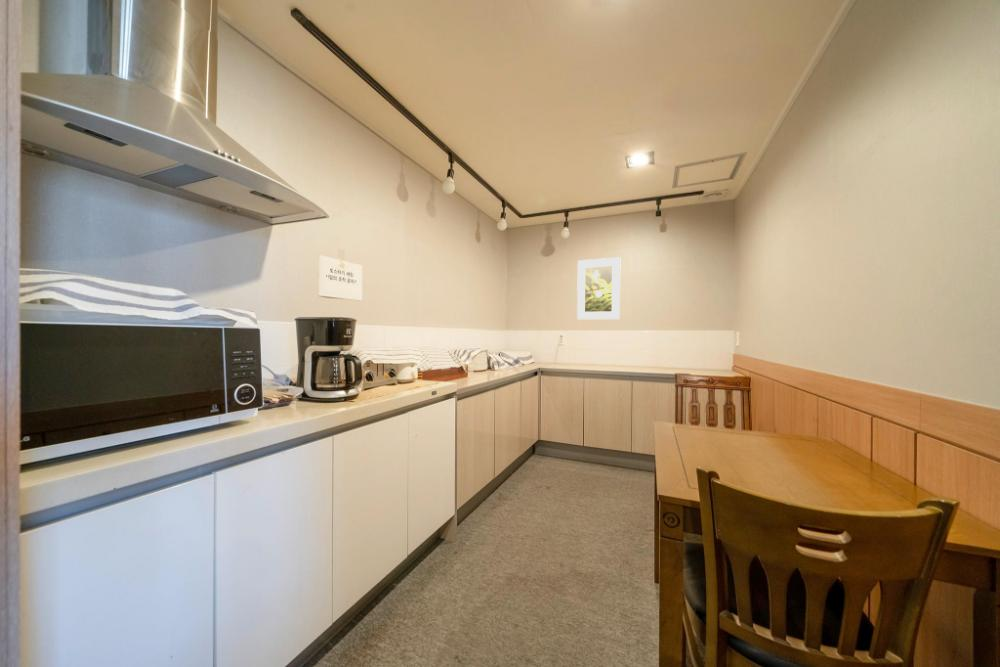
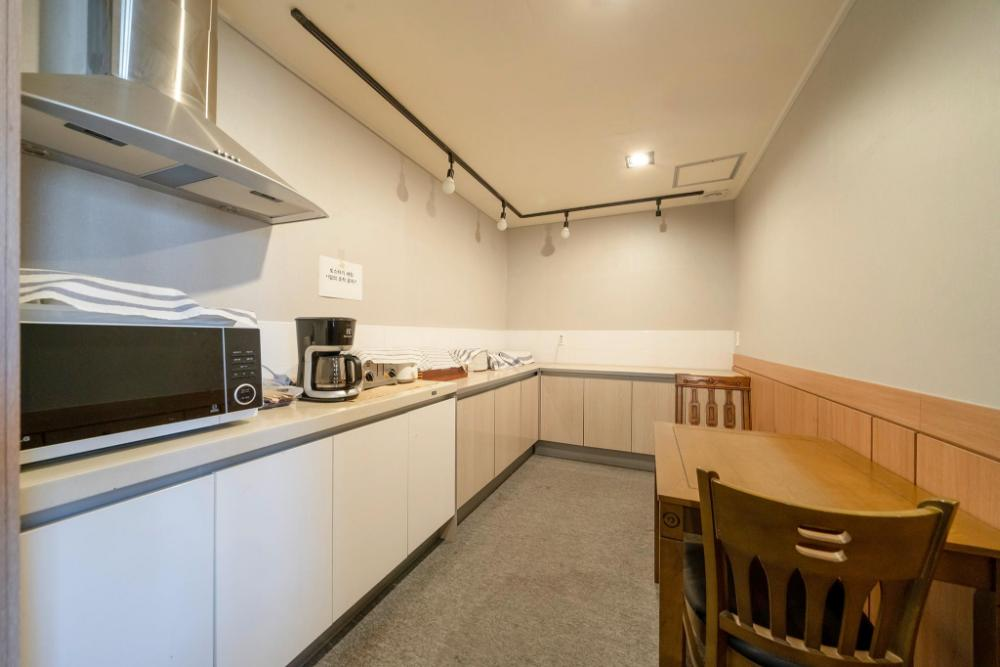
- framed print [576,256,621,320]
